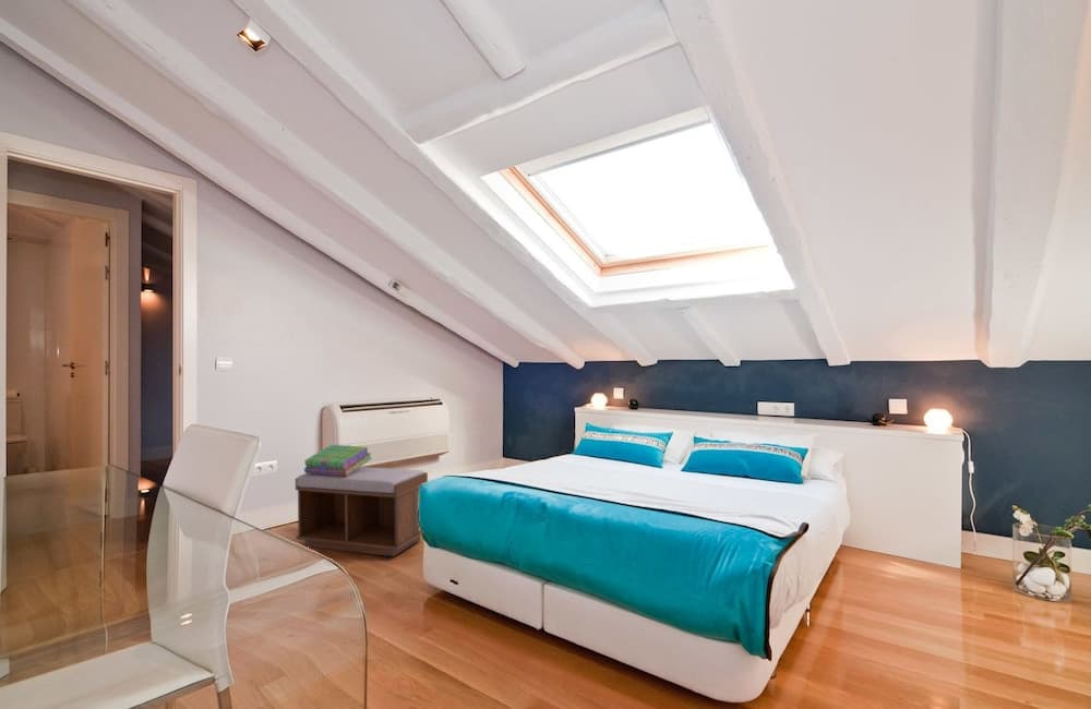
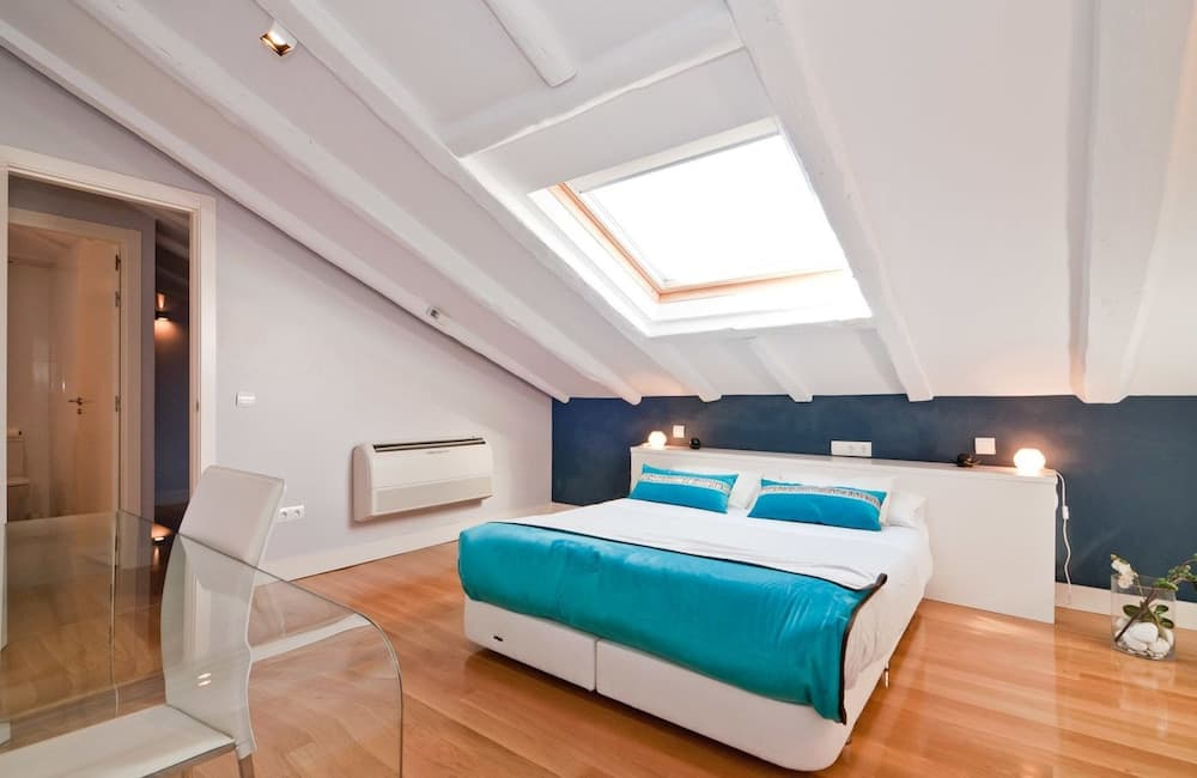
- stack of books [303,444,373,476]
- bench [295,466,429,557]
